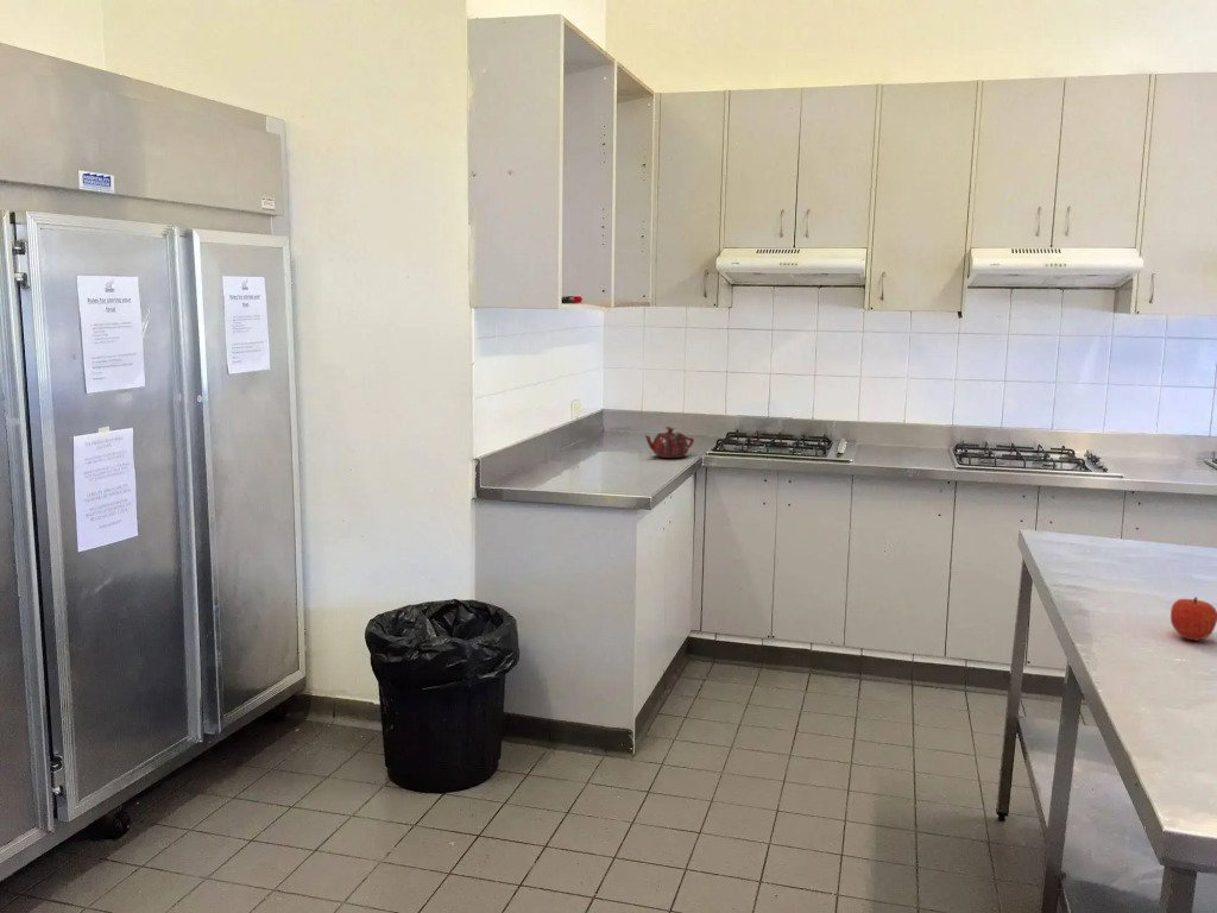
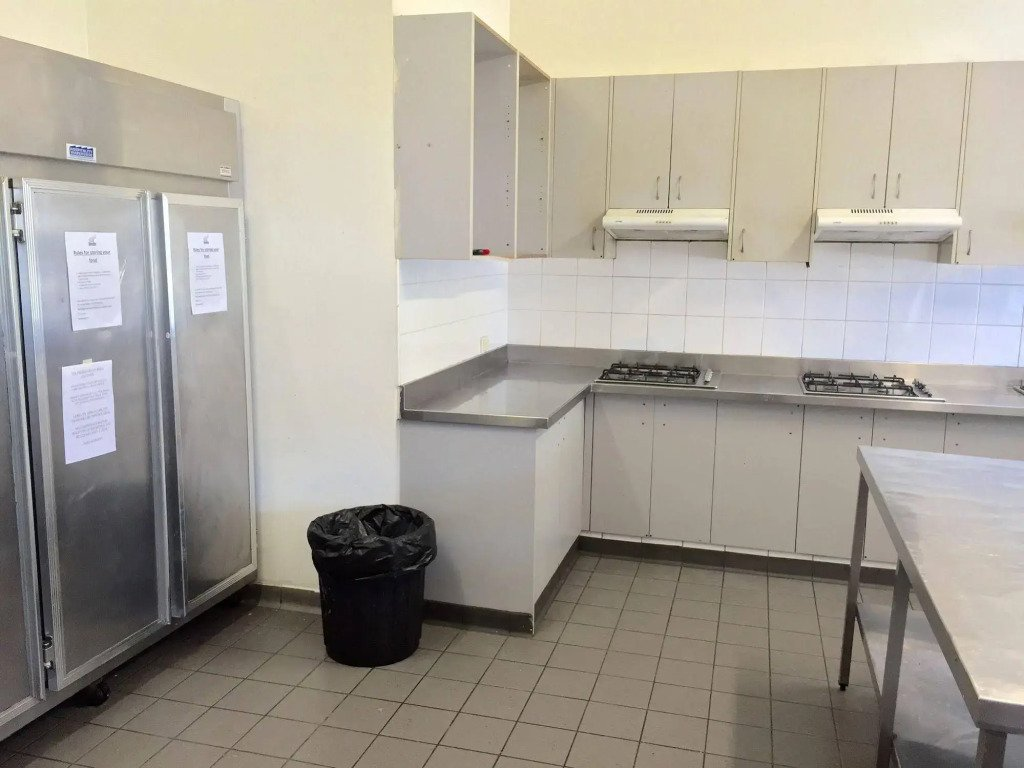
- teapot [643,426,695,459]
- fruit [1169,596,1217,642]
